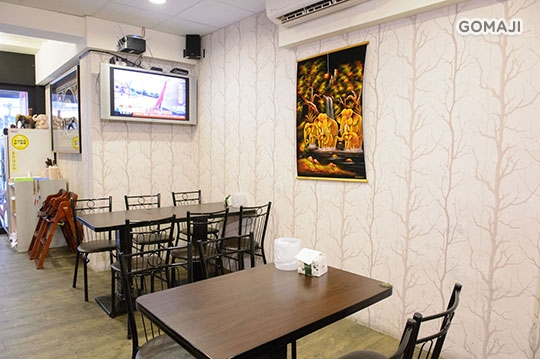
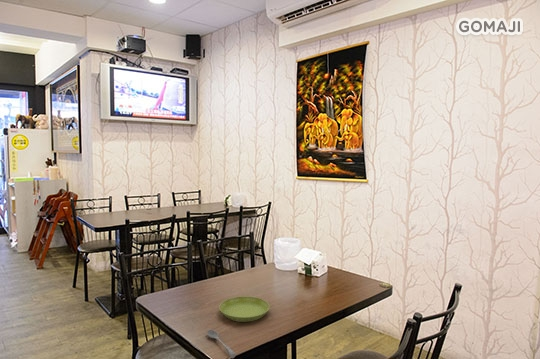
+ soupspoon [206,329,237,359]
+ saucer [218,295,271,323]
